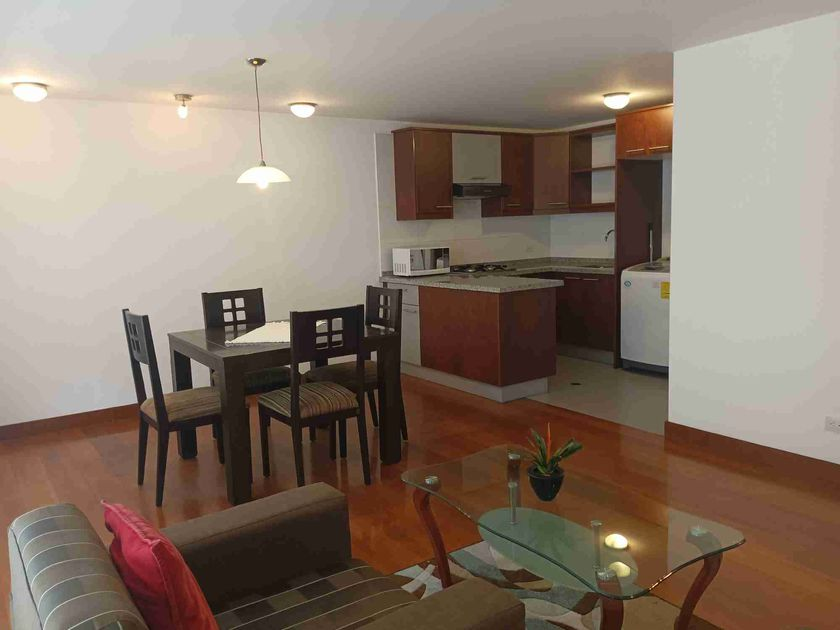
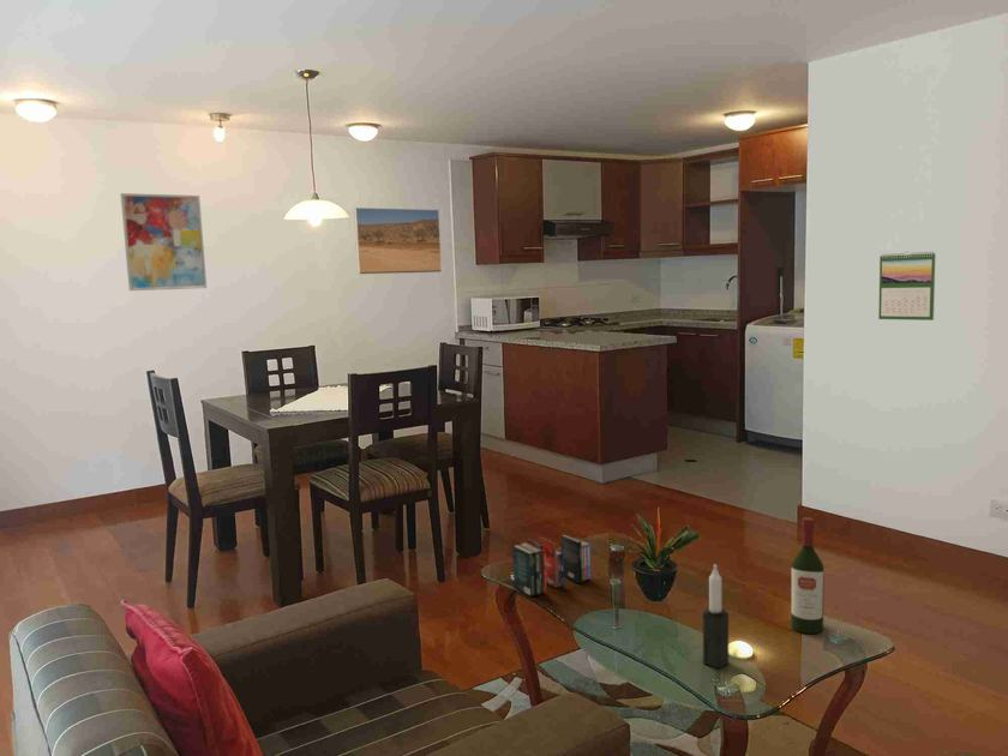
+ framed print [353,206,443,276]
+ wine bottle [790,516,824,635]
+ calendar [877,251,936,322]
+ book [511,533,592,598]
+ candle [701,563,730,670]
+ wall art [119,192,208,292]
